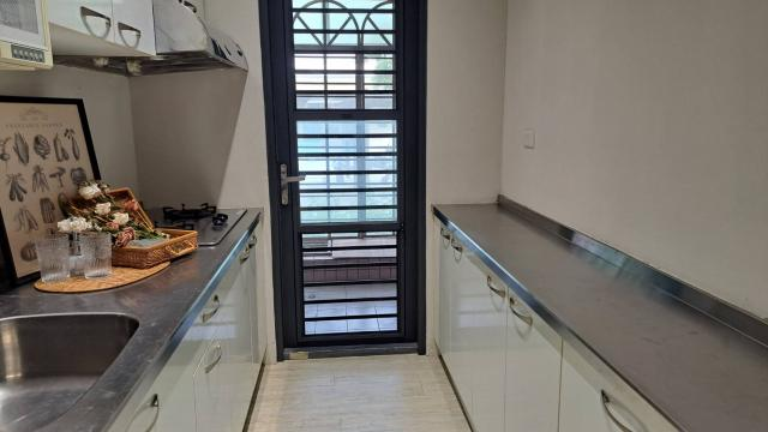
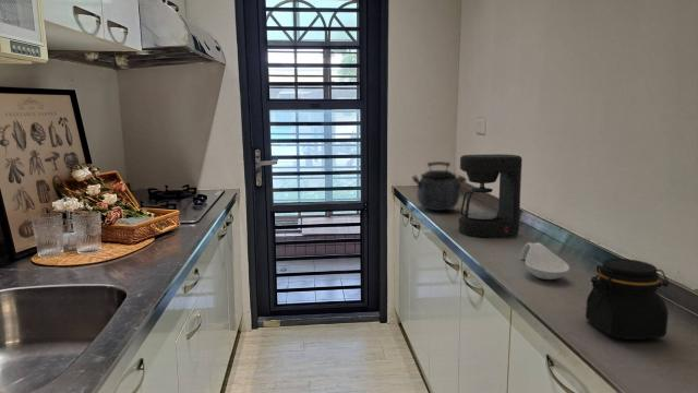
+ jar [585,258,670,341]
+ kettle [410,160,468,212]
+ spoon rest [519,241,570,281]
+ coffee maker [457,153,524,238]
